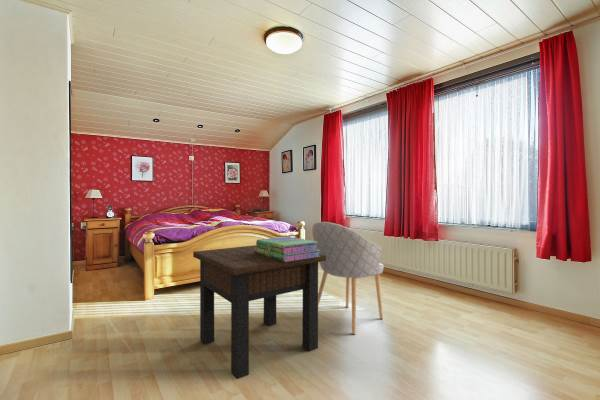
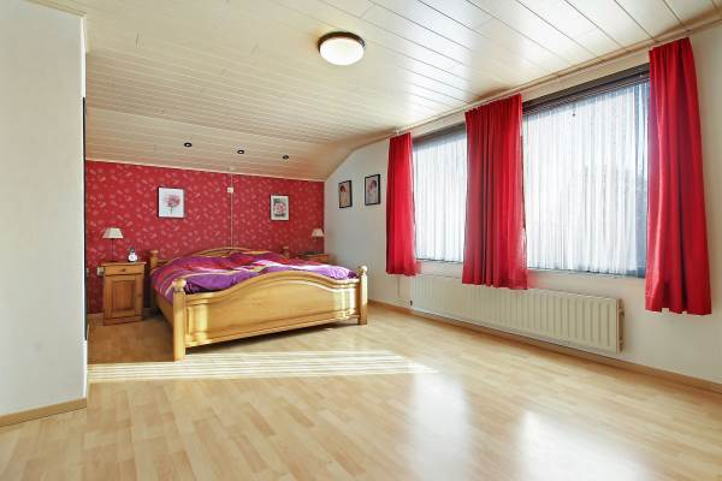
- side table [192,244,326,380]
- stack of books [254,236,320,262]
- chair [311,221,385,336]
